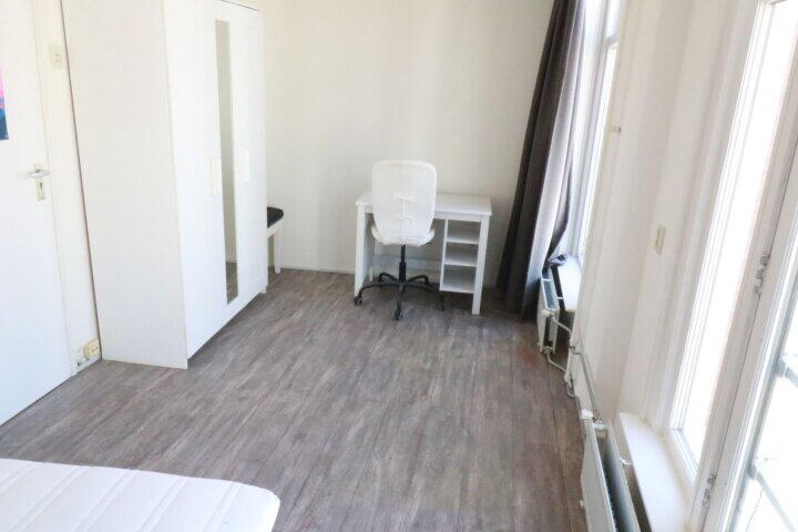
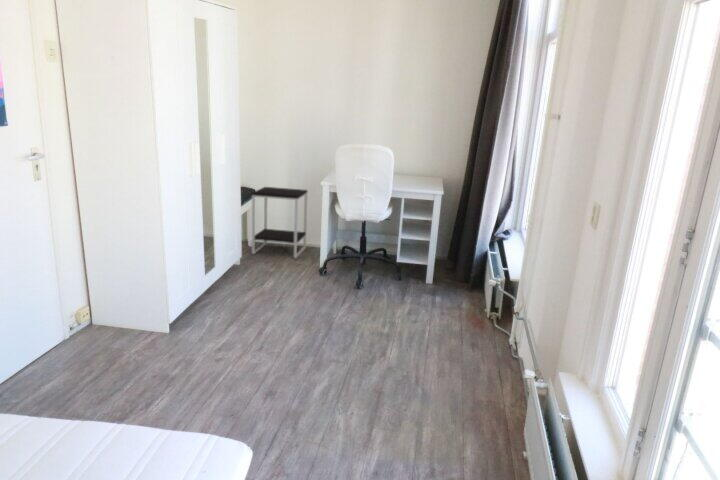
+ side table [251,186,309,259]
